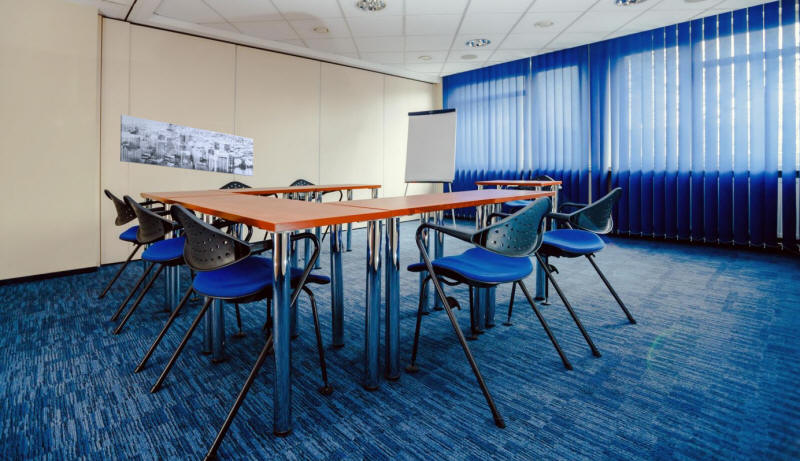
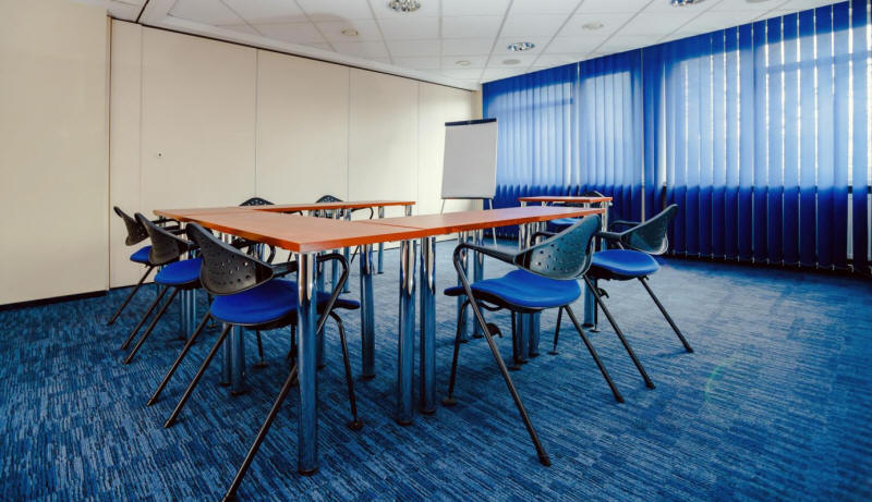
- wall art [119,114,254,177]
